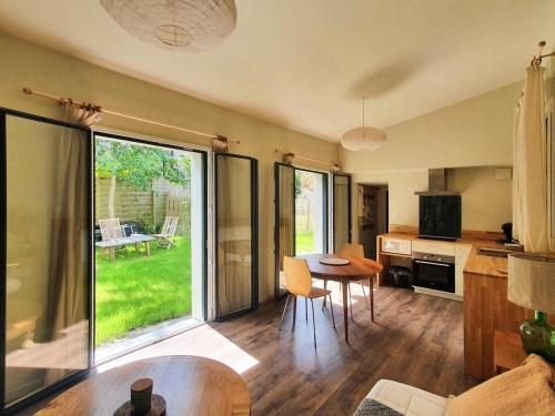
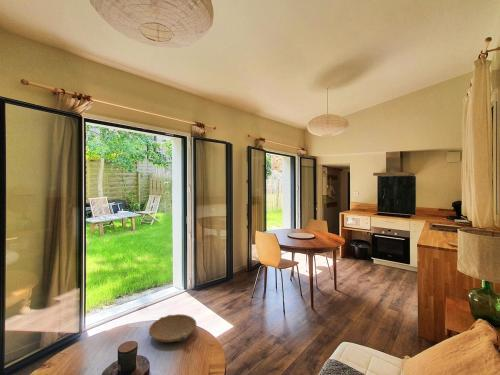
+ bowl [148,313,197,343]
